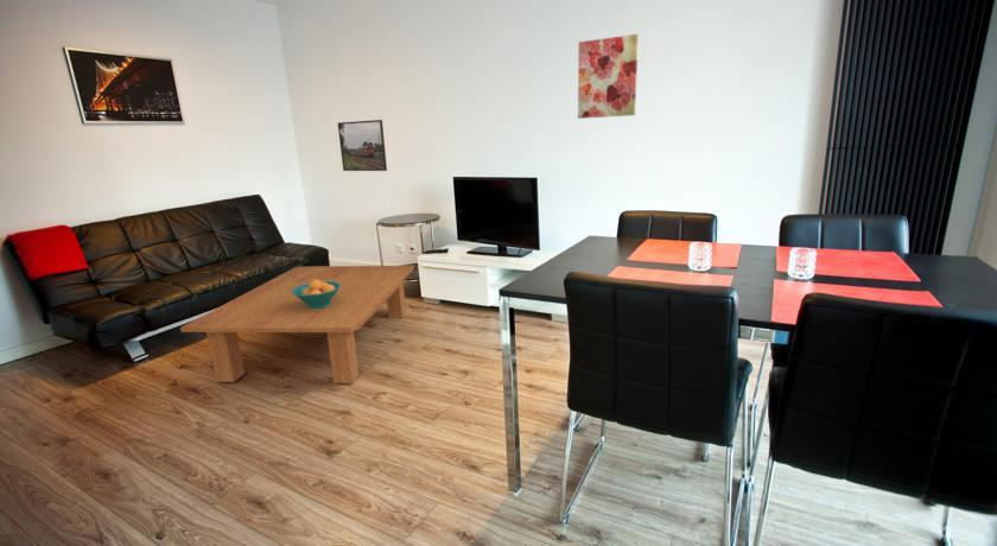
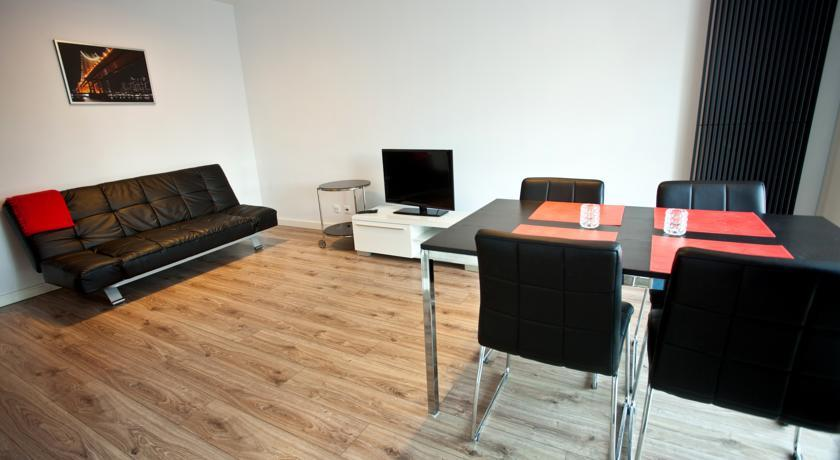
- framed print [337,119,388,172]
- coffee table [179,265,415,385]
- fruit bowl [292,279,341,309]
- wall art [577,33,640,120]
